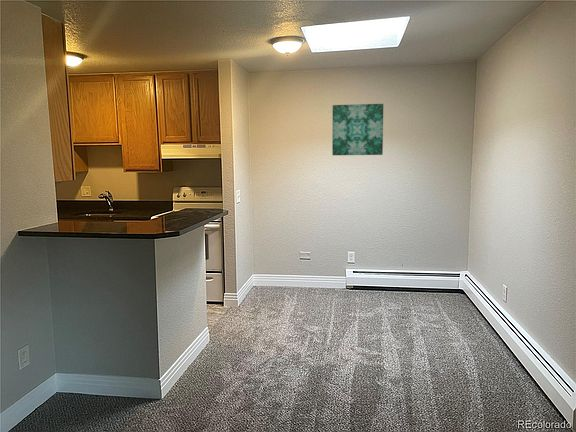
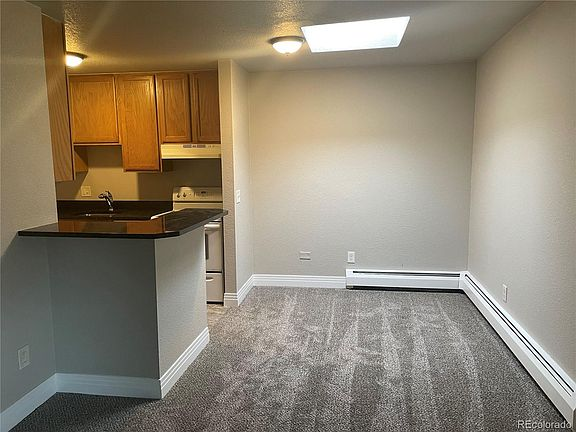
- wall art [331,103,384,156]
